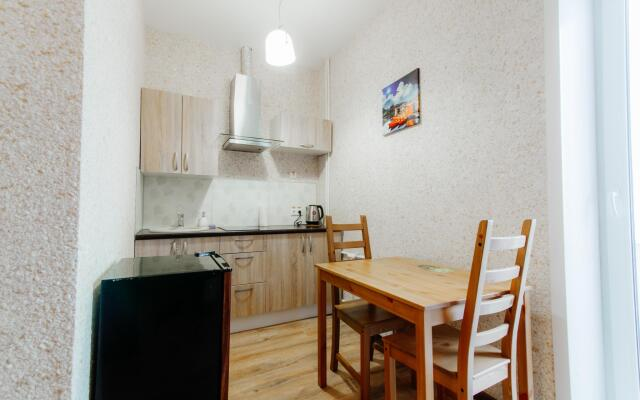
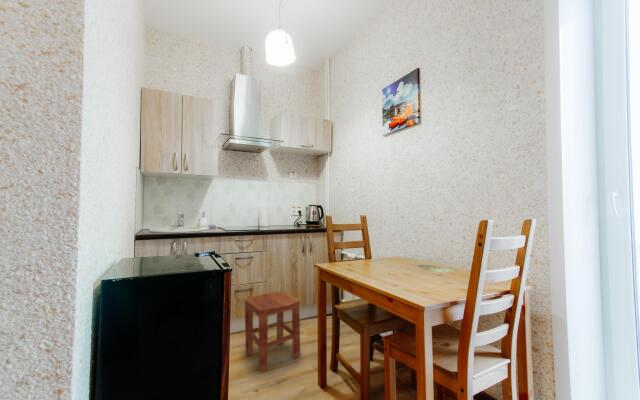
+ stool [244,291,301,373]
